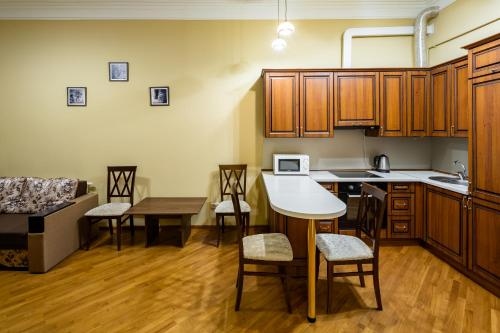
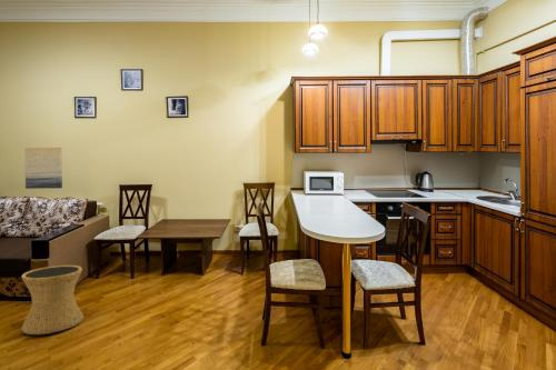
+ side table [20,264,85,336]
+ wall art [23,147,63,190]
